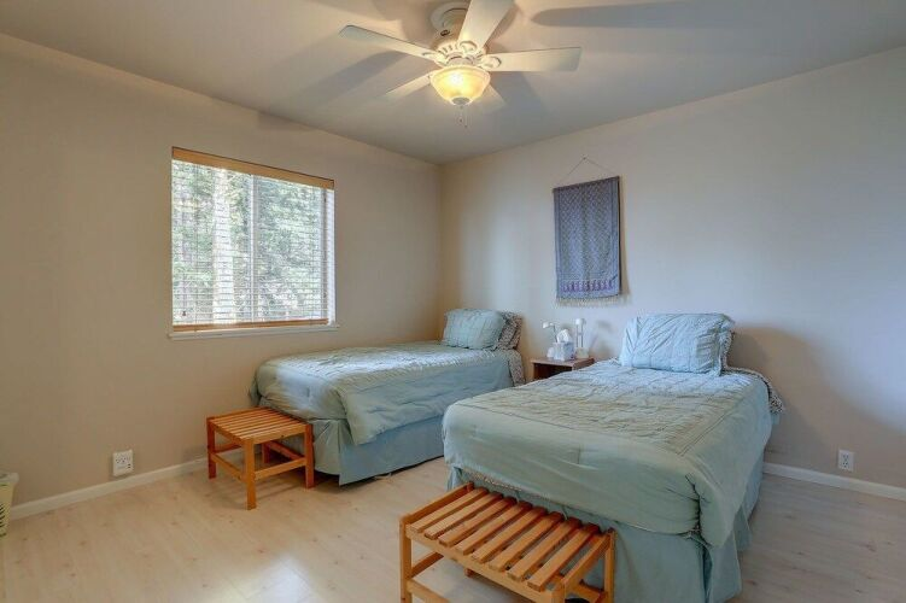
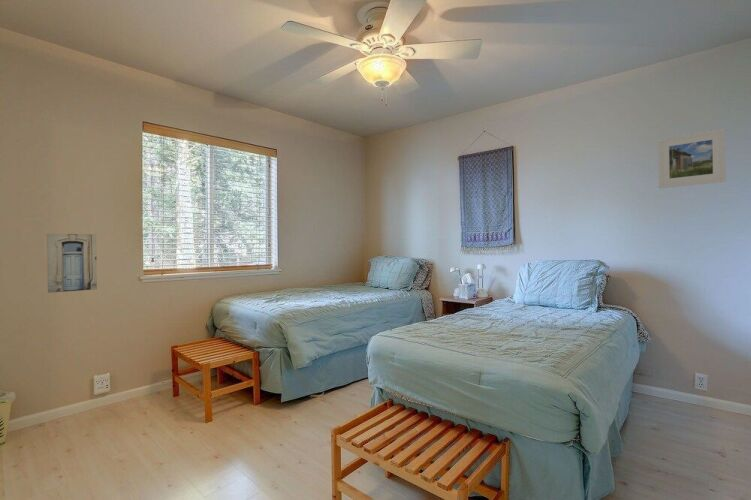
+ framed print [657,128,726,189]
+ wall art [46,233,98,294]
